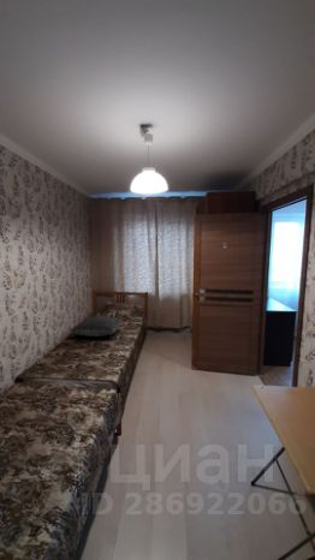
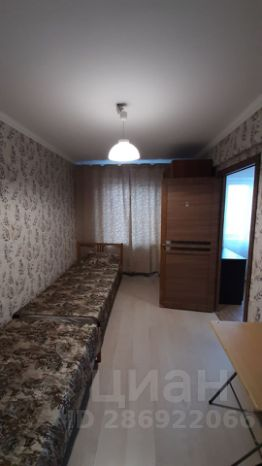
- pillow [70,315,124,338]
